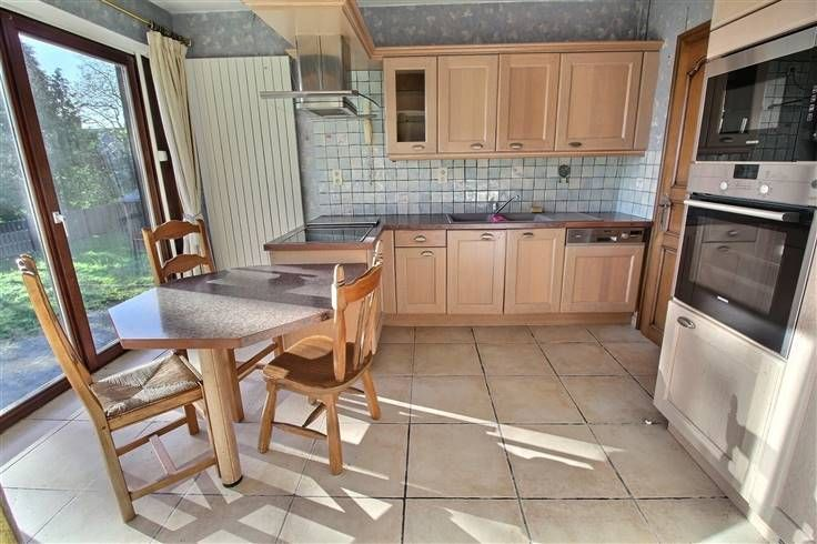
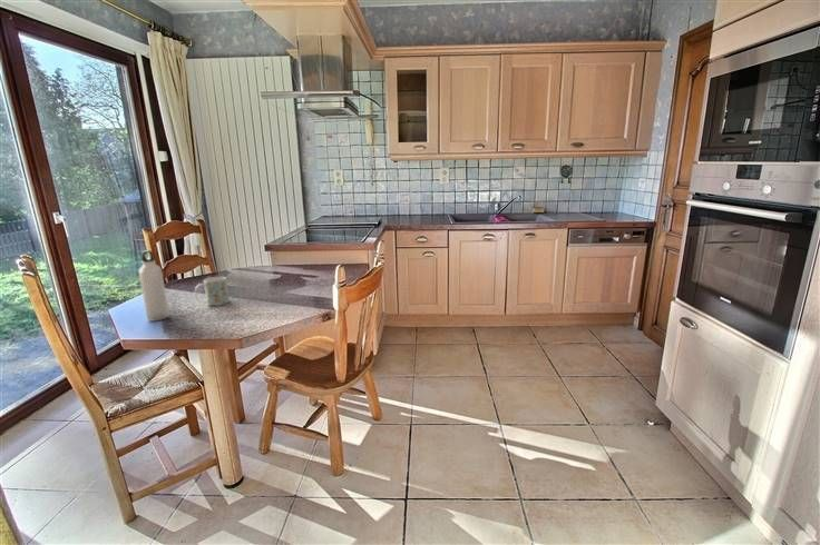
+ mug [194,276,231,307]
+ water bottle [138,249,170,323]
